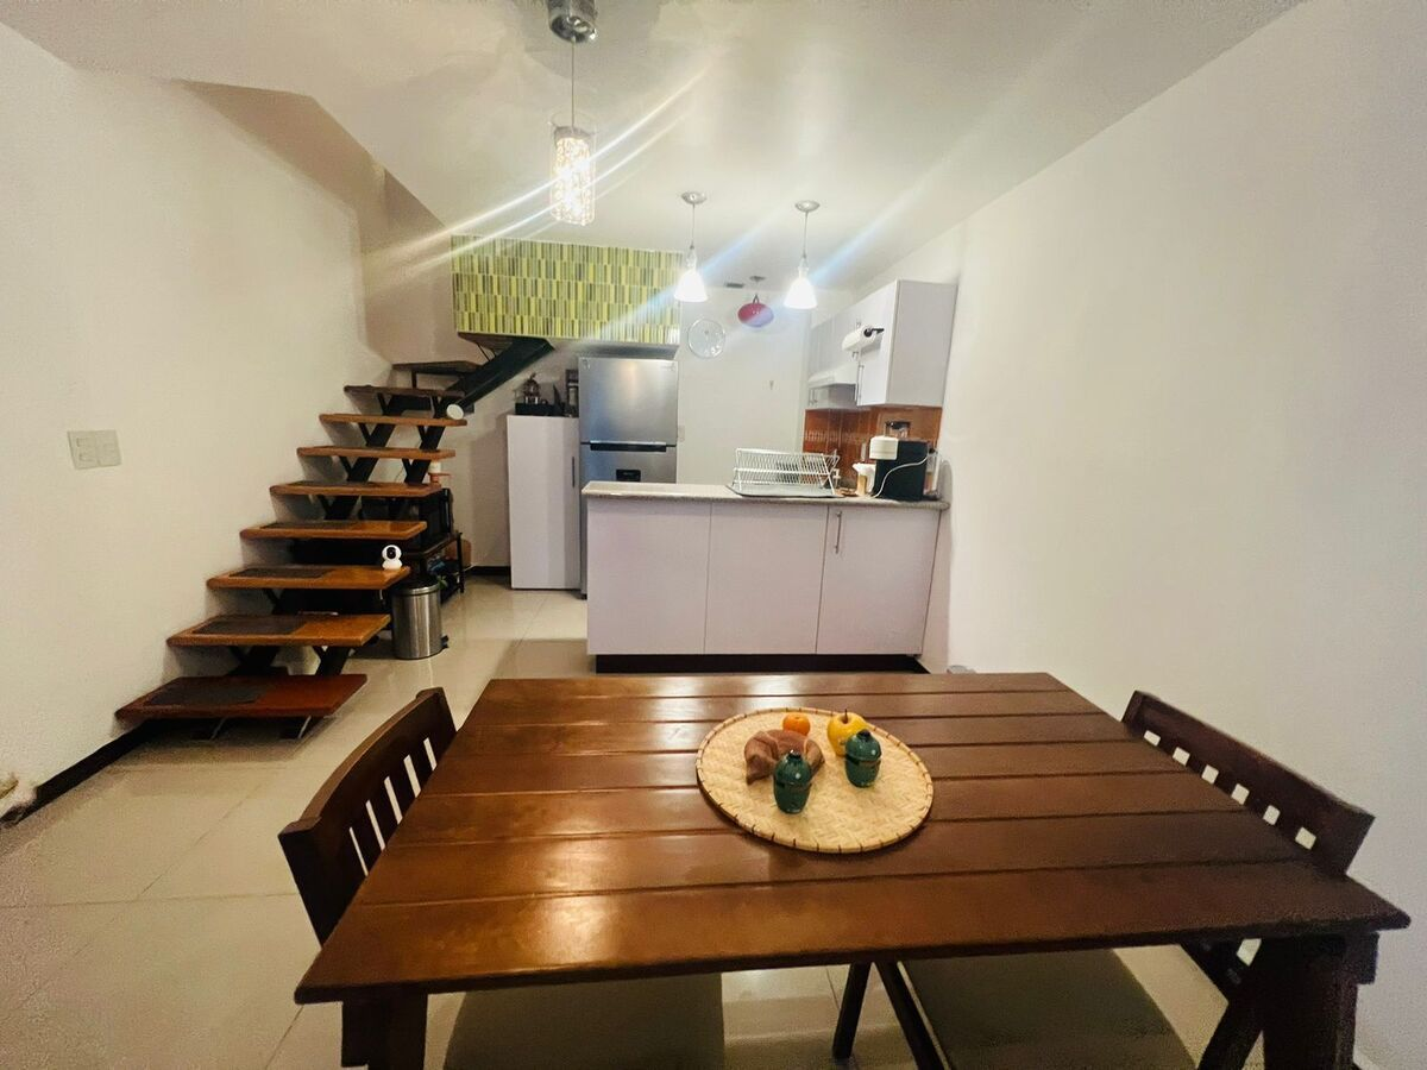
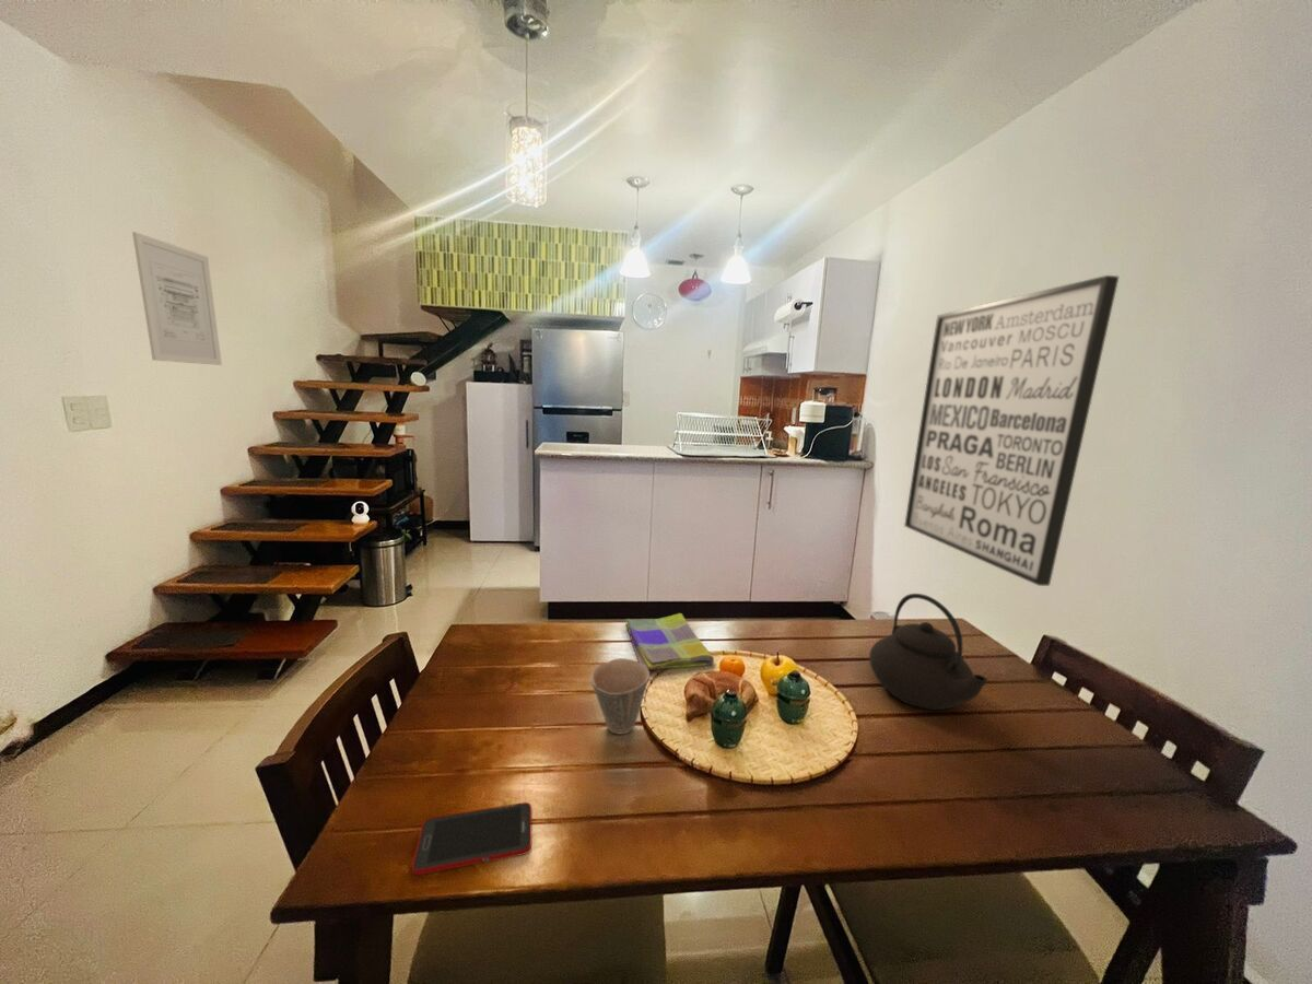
+ teapot [868,593,988,711]
+ cup [590,657,651,735]
+ wall art [131,231,223,366]
+ dish towel [624,612,715,671]
+ wall art [903,274,1120,587]
+ cell phone [411,801,532,876]
